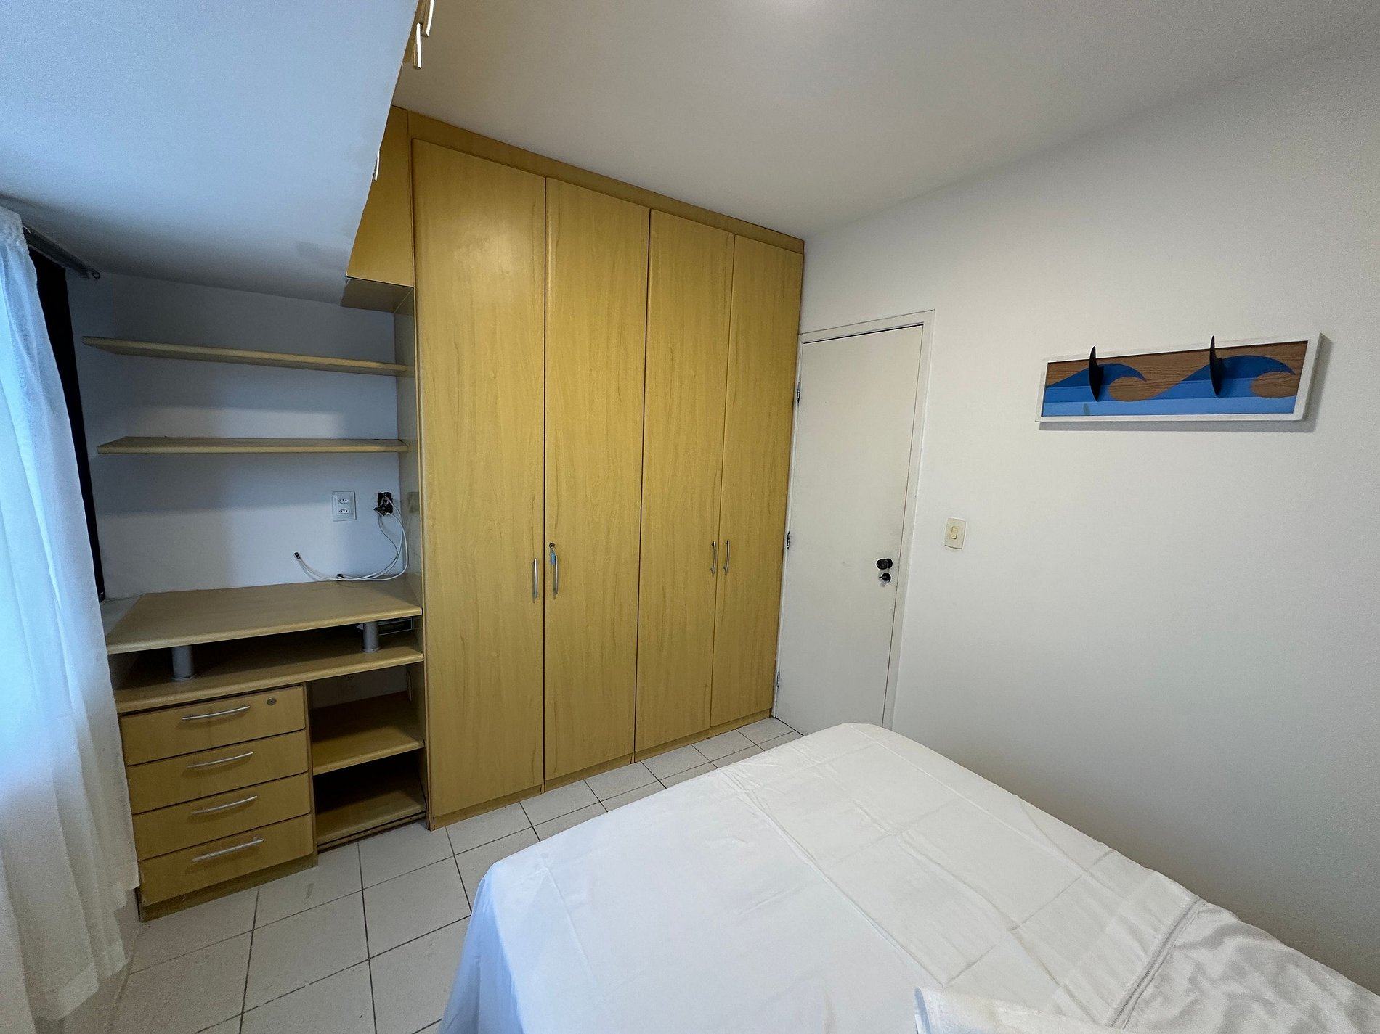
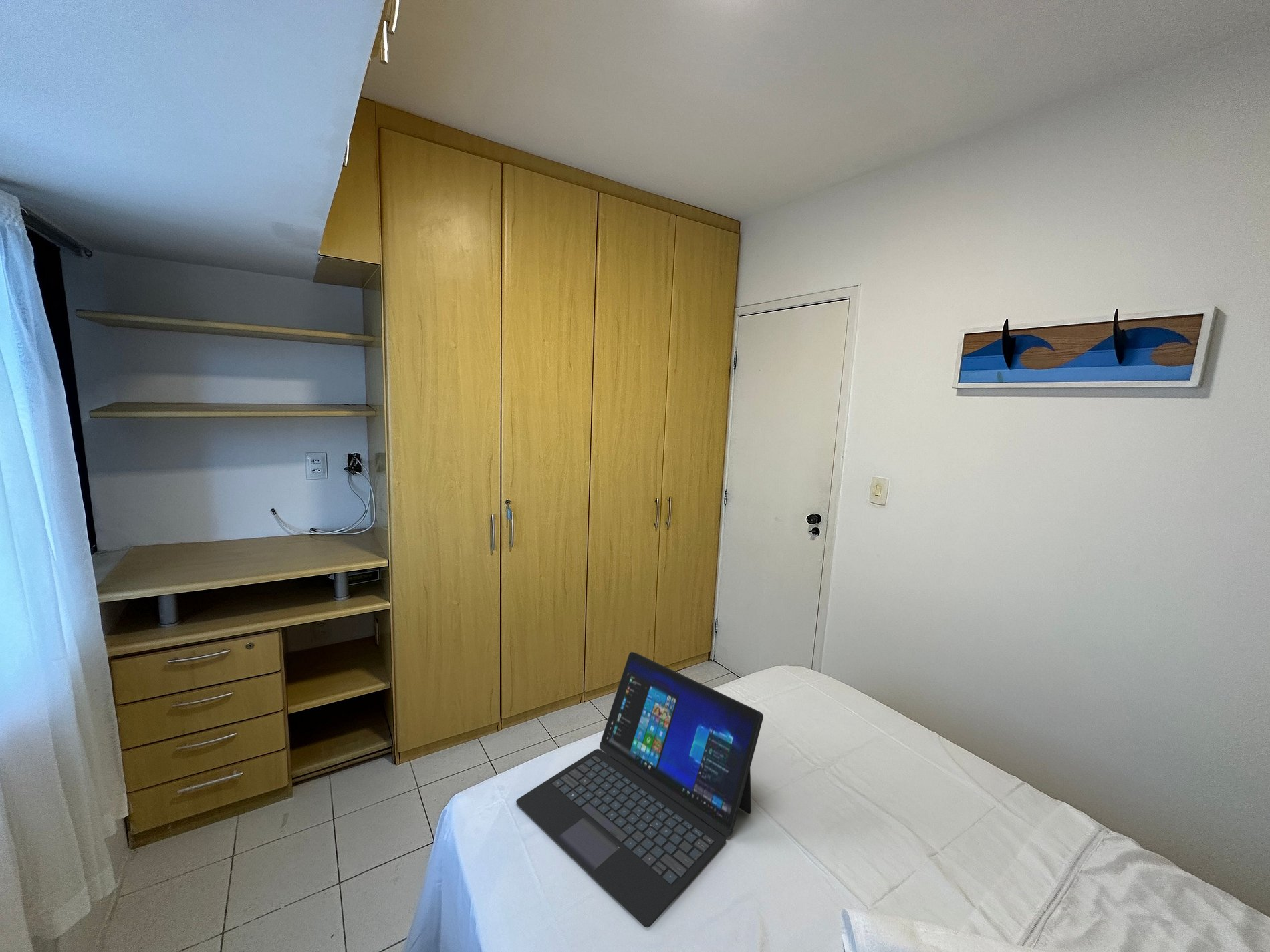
+ laptop [515,651,764,928]
